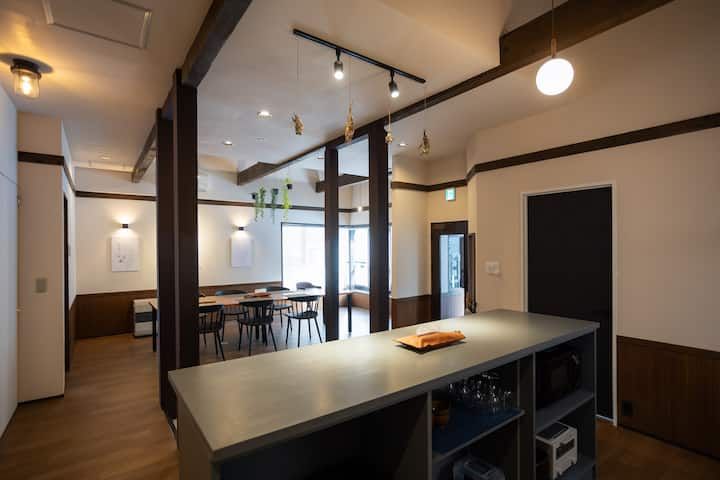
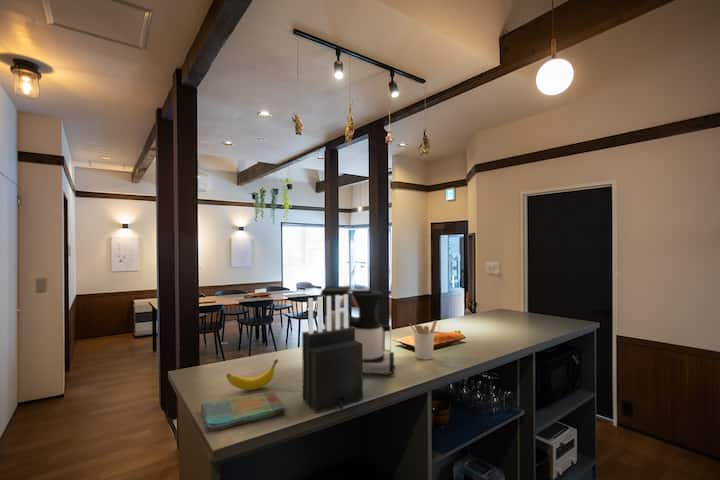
+ dish towel [200,390,286,434]
+ utensil holder [409,319,438,361]
+ knife block [301,295,364,414]
+ coffee maker [318,285,395,377]
+ banana [225,358,279,391]
